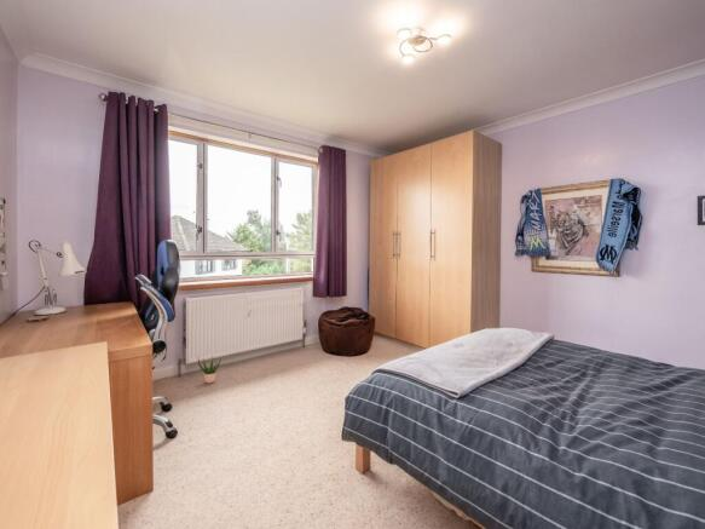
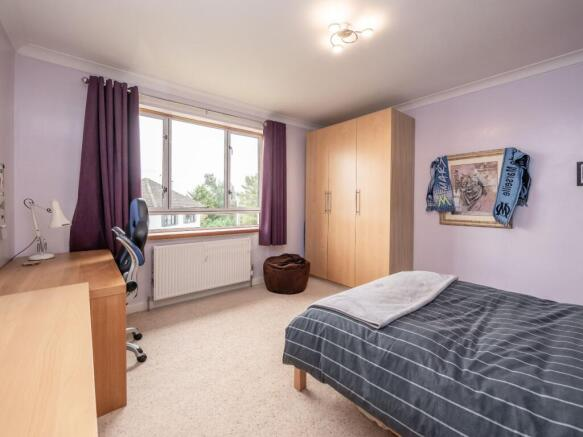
- potted plant [197,356,221,384]
